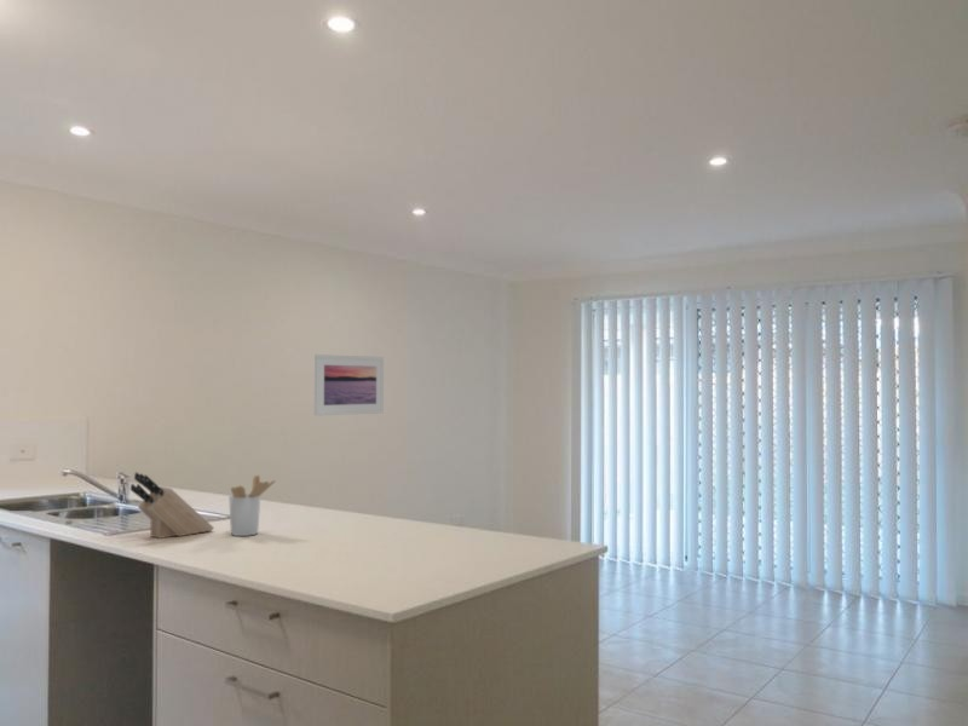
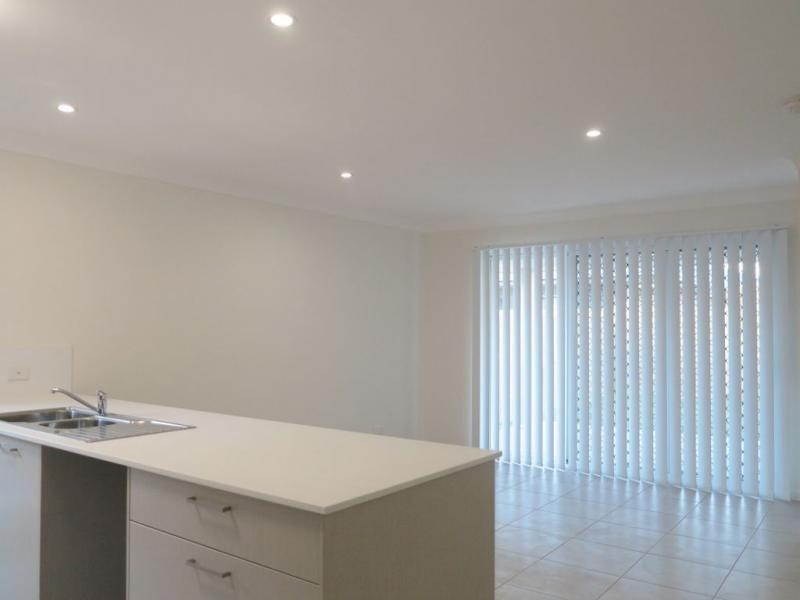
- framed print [313,353,385,417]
- knife block [129,471,215,540]
- utensil holder [227,474,276,537]
